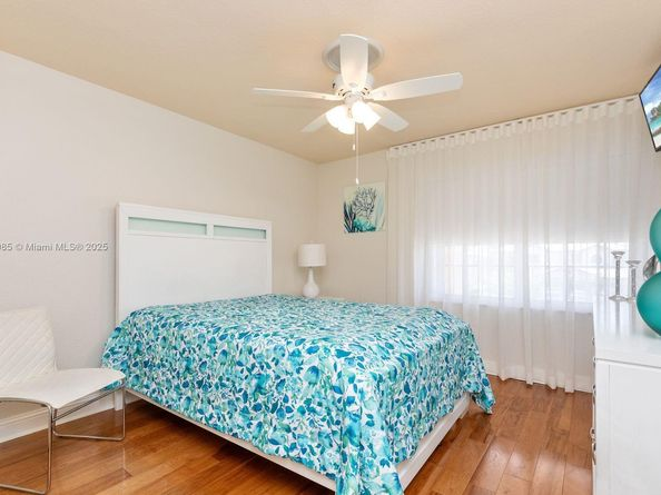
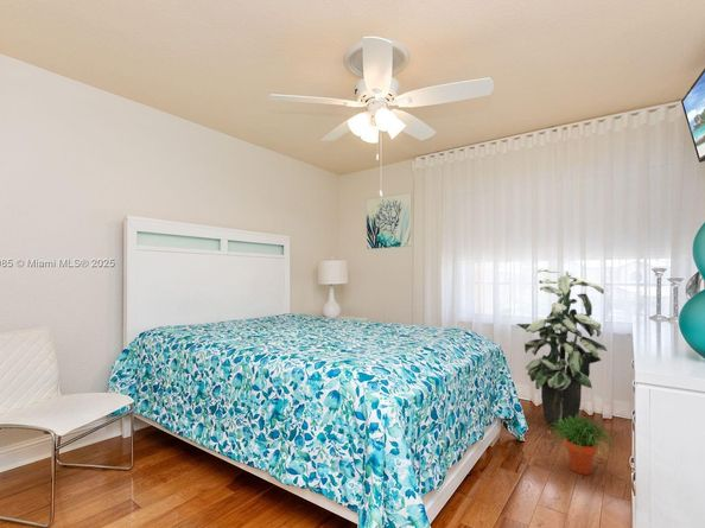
+ potted plant [545,414,616,476]
+ indoor plant [515,267,608,427]
